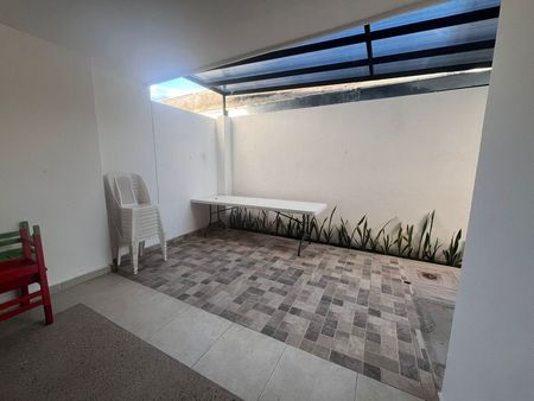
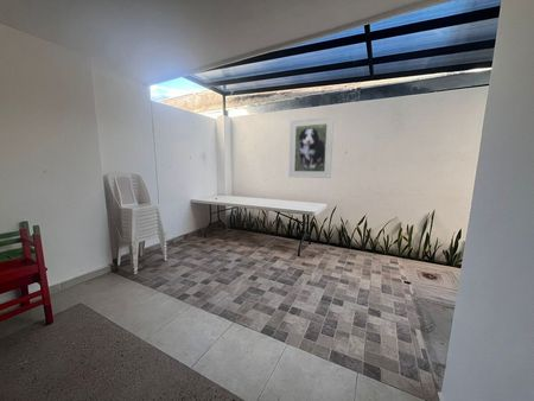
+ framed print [287,115,335,179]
